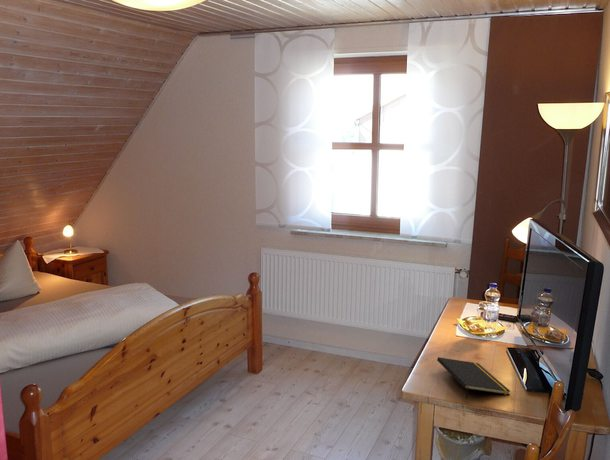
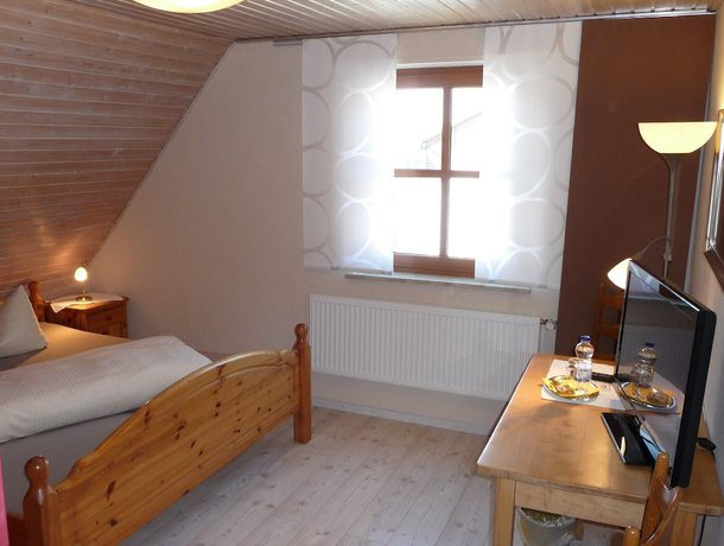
- notepad [436,356,511,400]
